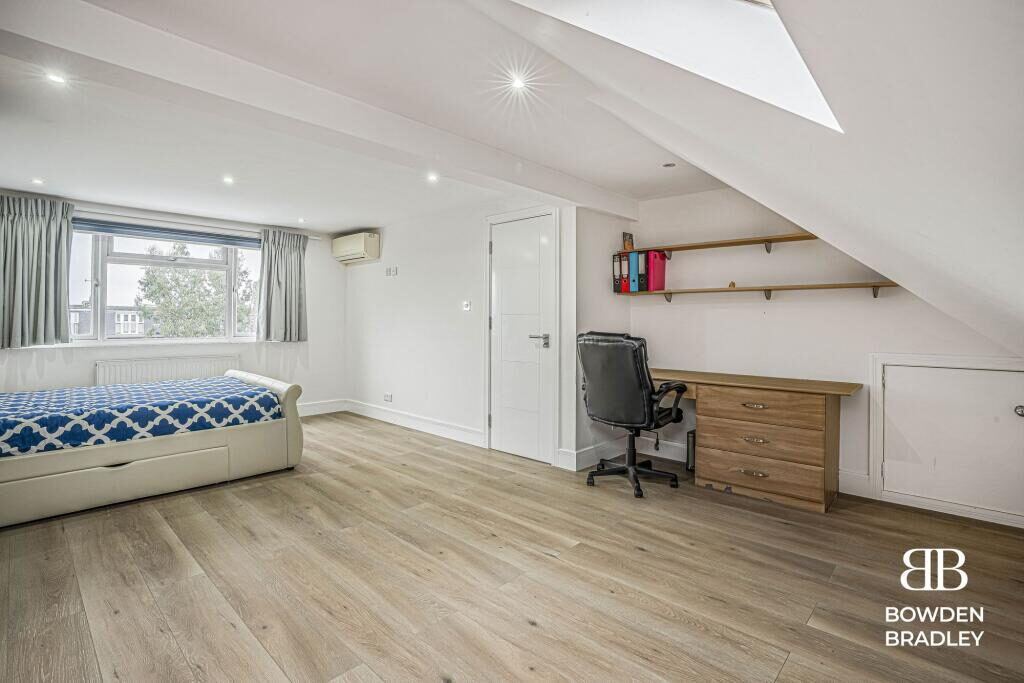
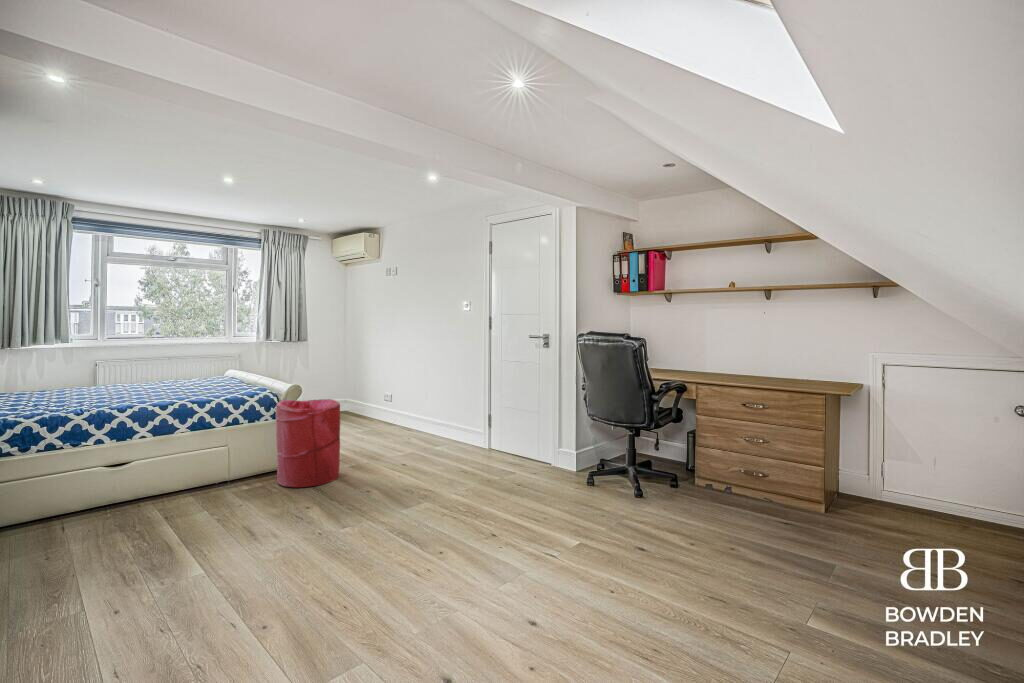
+ laundry hamper [275,398,341,488]
